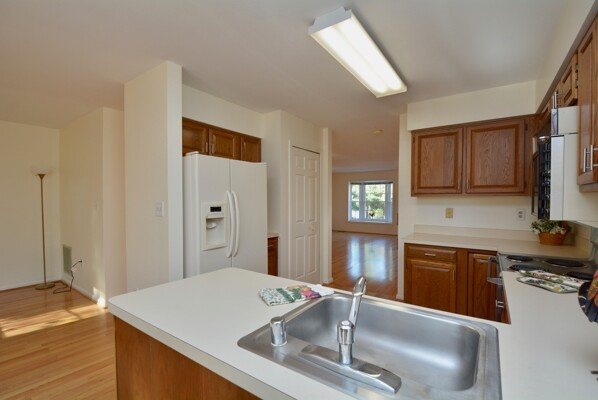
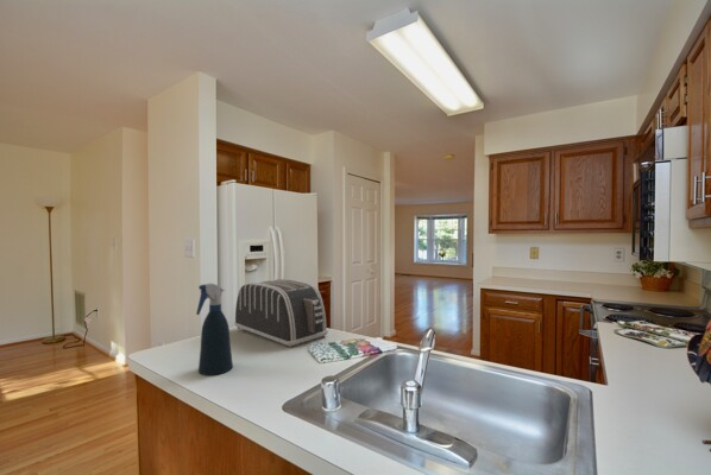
+ toaster [233,278,329,349]
+ spray bottle [195,283,234,376]
